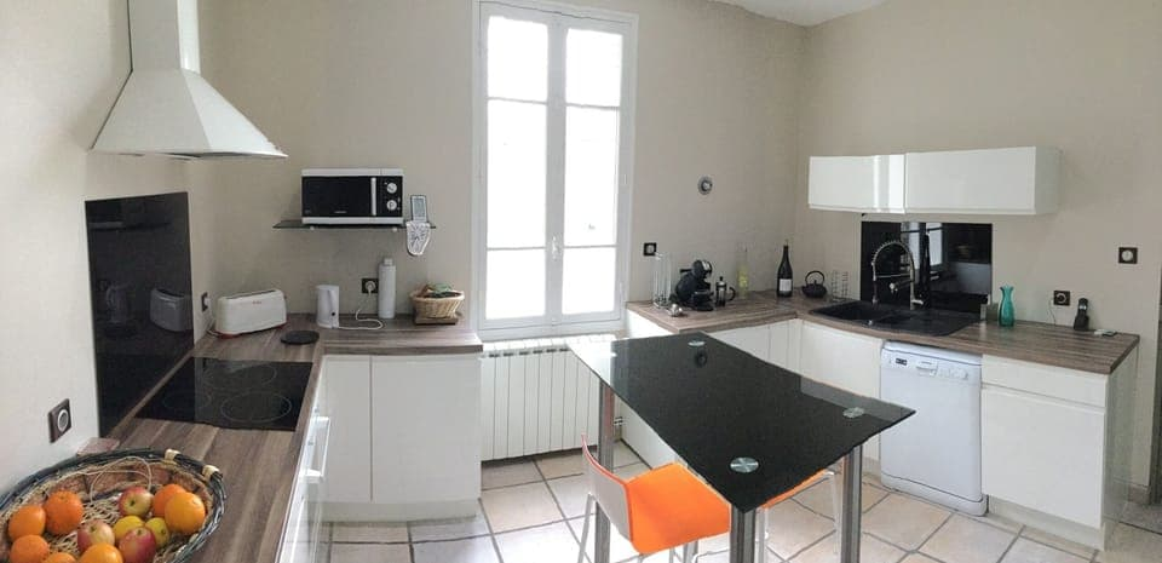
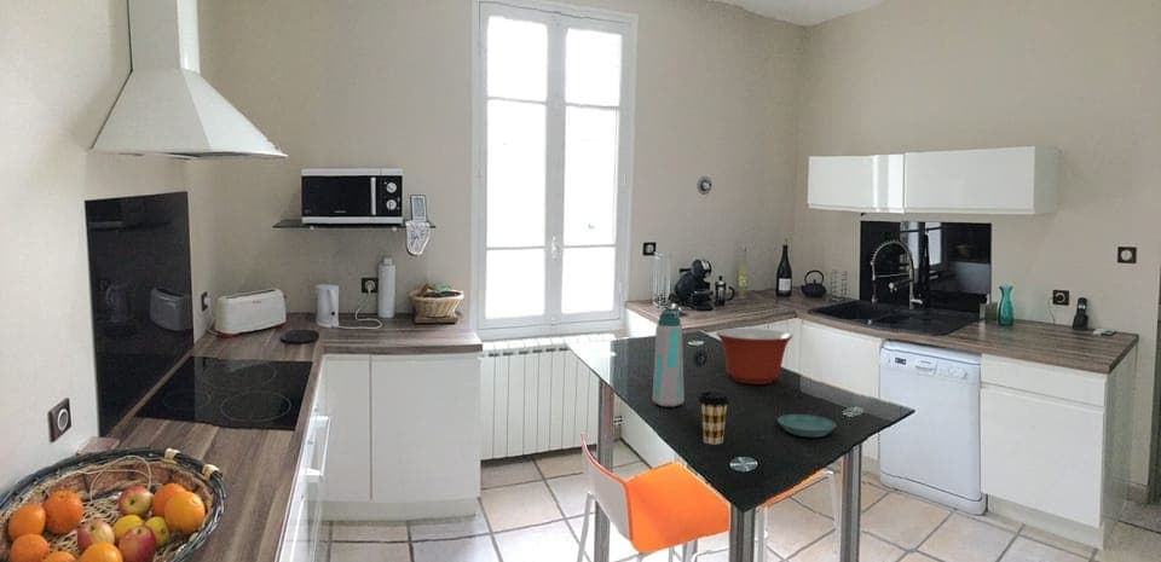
+ water bottle [651,307,686,407]
+ saucer [776,413,837,439]
+ mixing bowl [715,328,793,386]
+ coffee cup [697,390,730,445]
